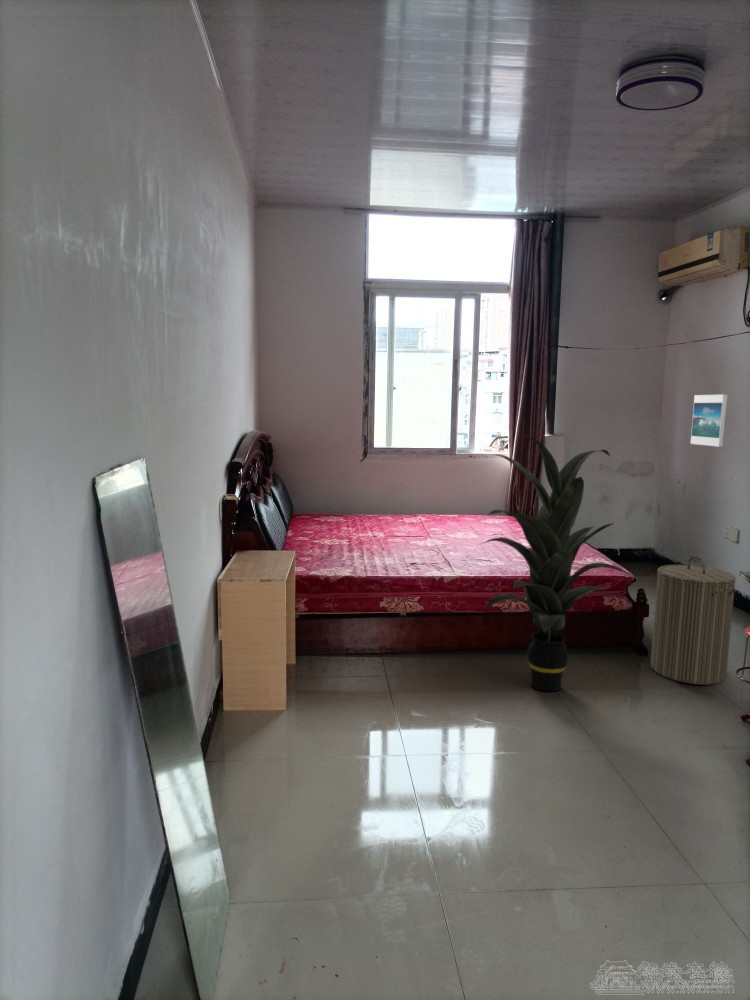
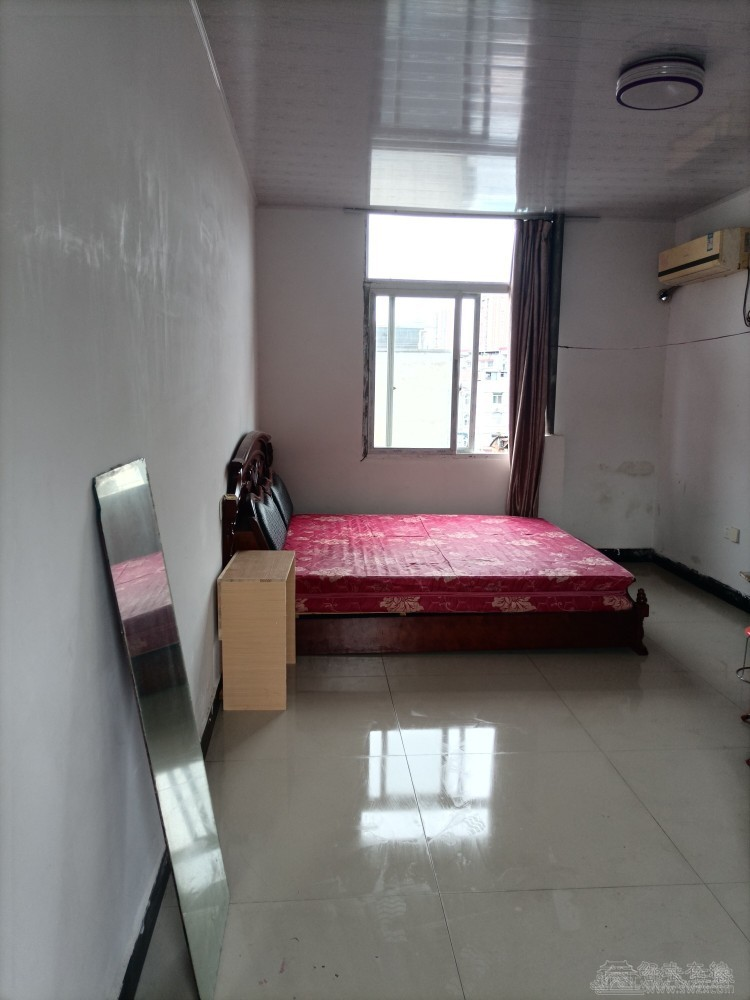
- laundry hamper [650,555,737,686]
- indoor plant [478,434,635,692]
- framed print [689,393,728,448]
